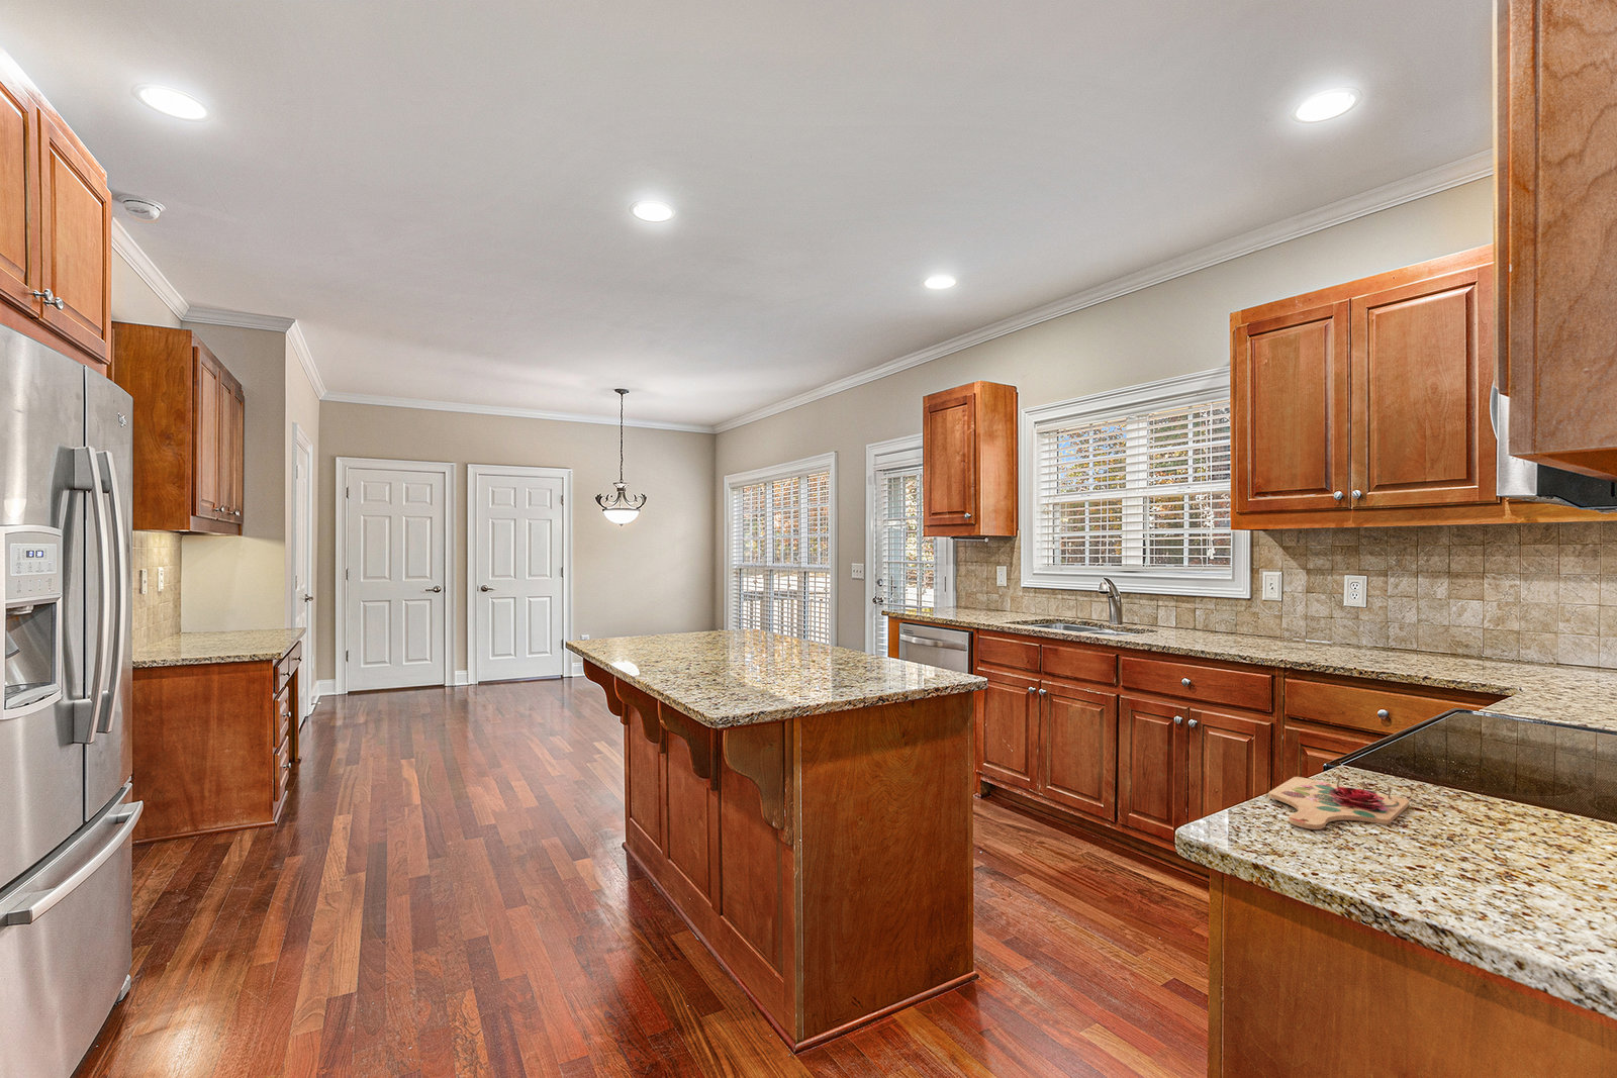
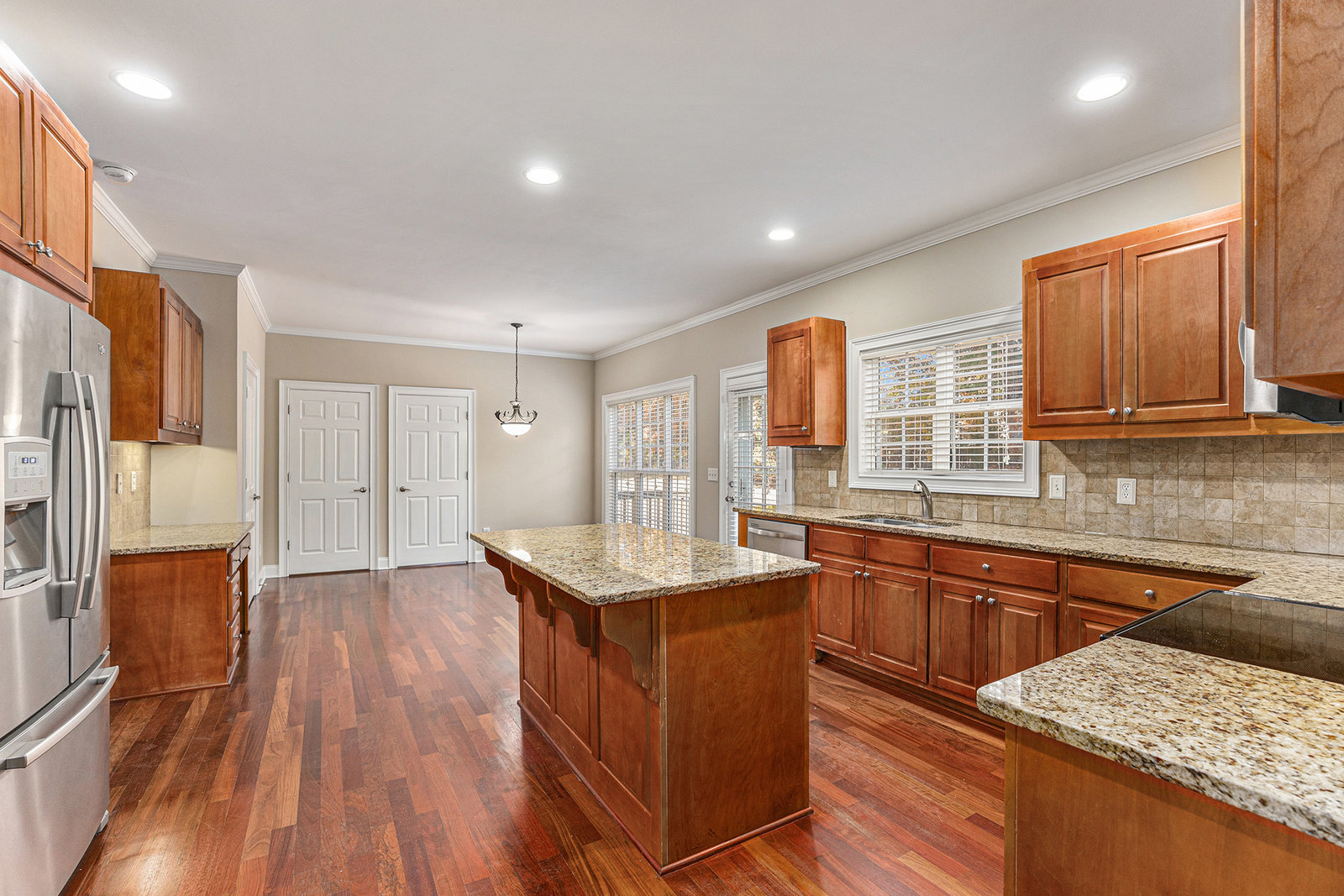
- cutting board [1268,775,1410,830]
